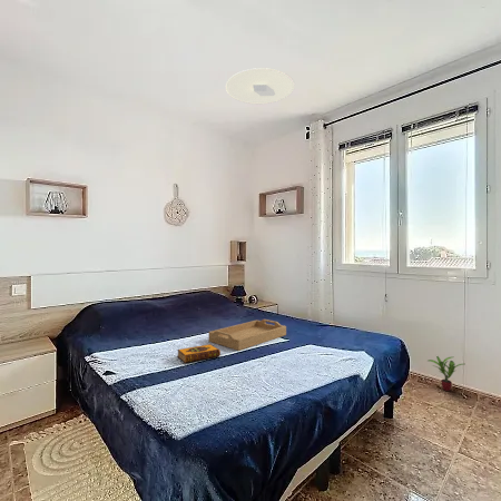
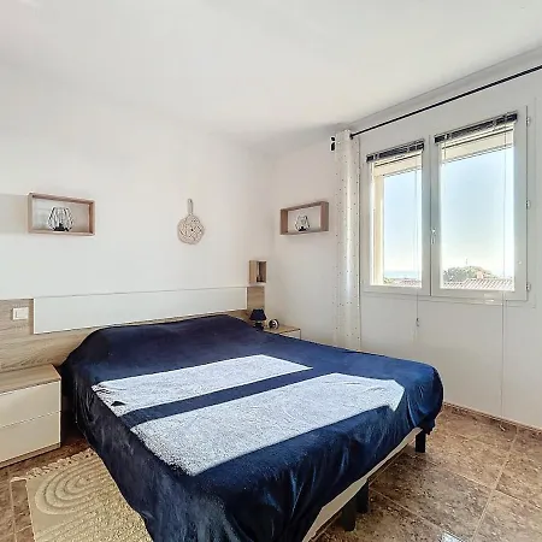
- serving tray [208,318,287,352]
- hardback book [176,343,222,364]
- potted plant [428,355,464,392]
- ceiling light [225,67,296,106]
